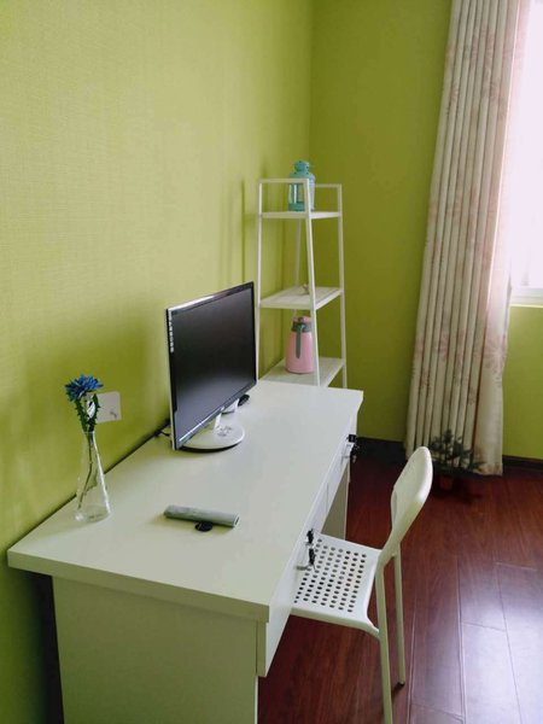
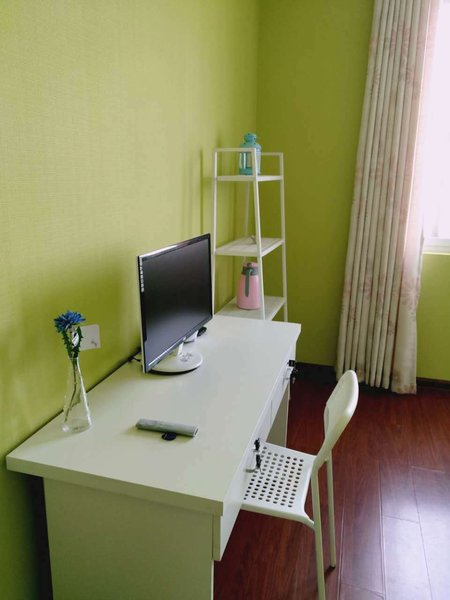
- potted plant [426,427,487,491]
